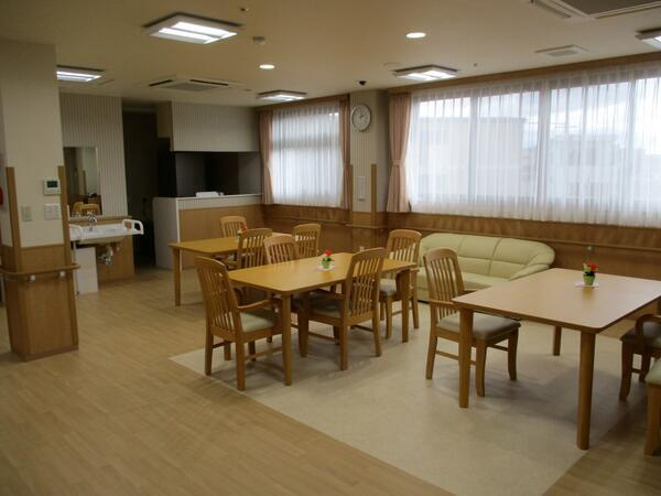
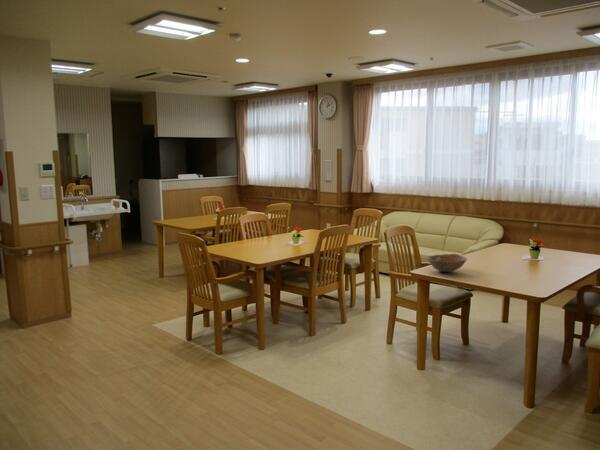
+ bowl [426,253,468,273]
